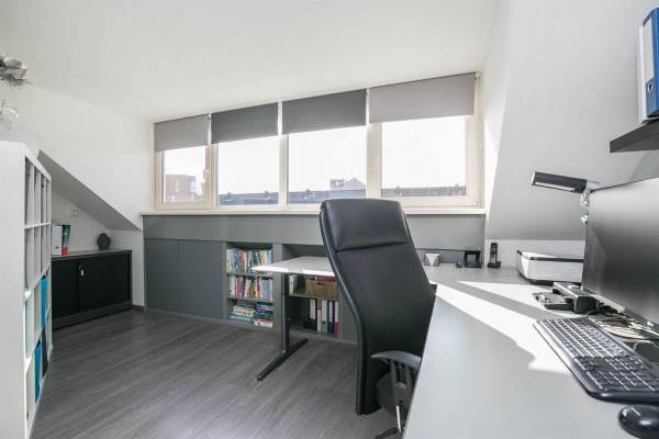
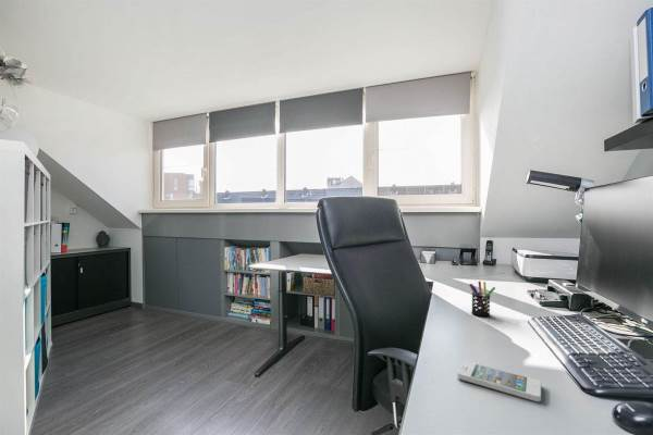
+ pen holder [468,281,496,318]
+ smartphone [456,360,542,402]
